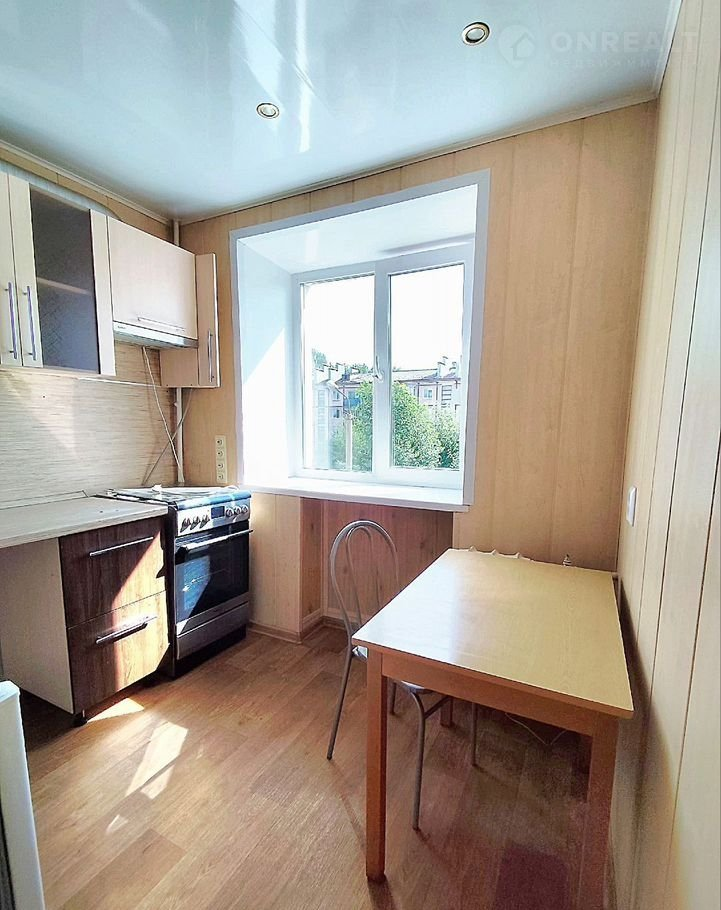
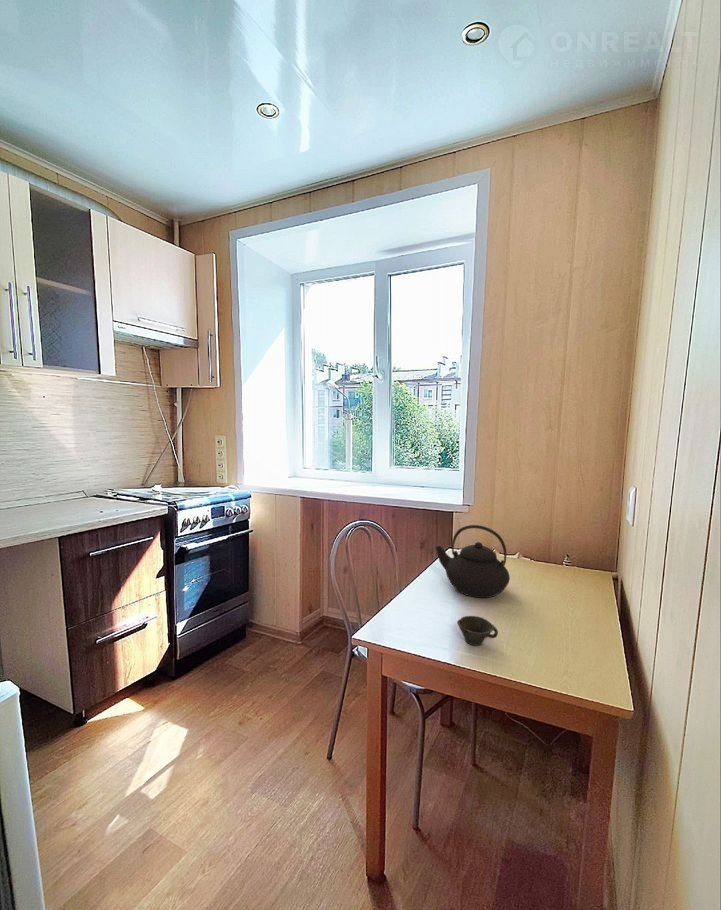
+ cup [456,615,499,647]
+ teapot [435,524,511,599]
